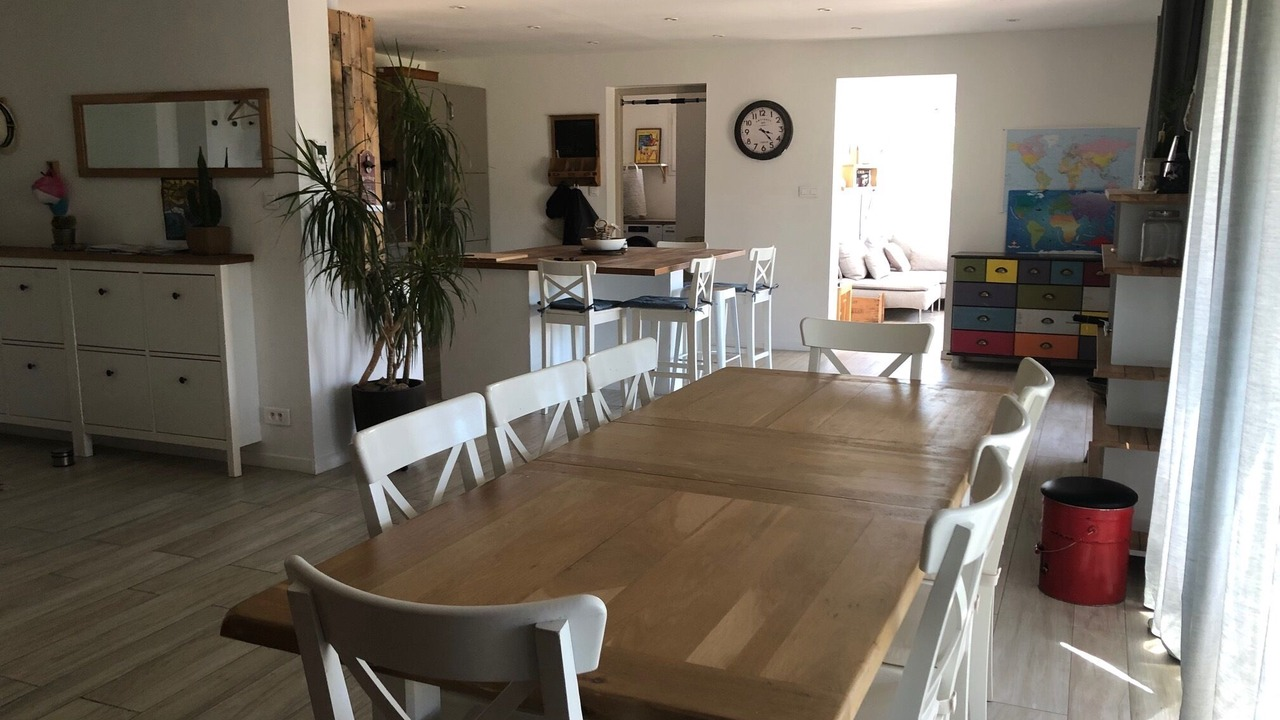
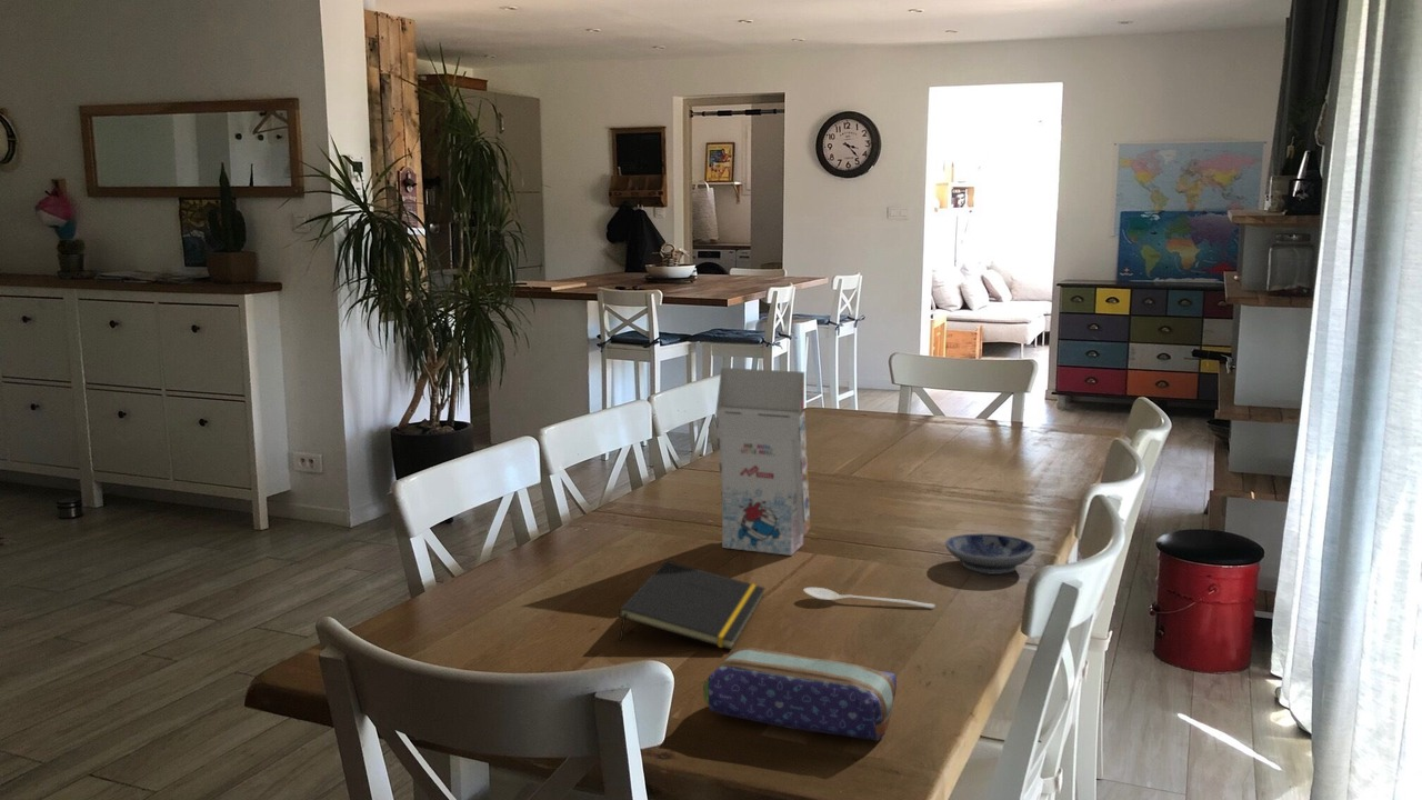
+ stirrer [802,587,935,609]
+ pencil case [702,647,898,742]
+ notepad [618,559,767,651]
+ bowl [944,532,1037,576]
+ gift box [714,367,811,557]
